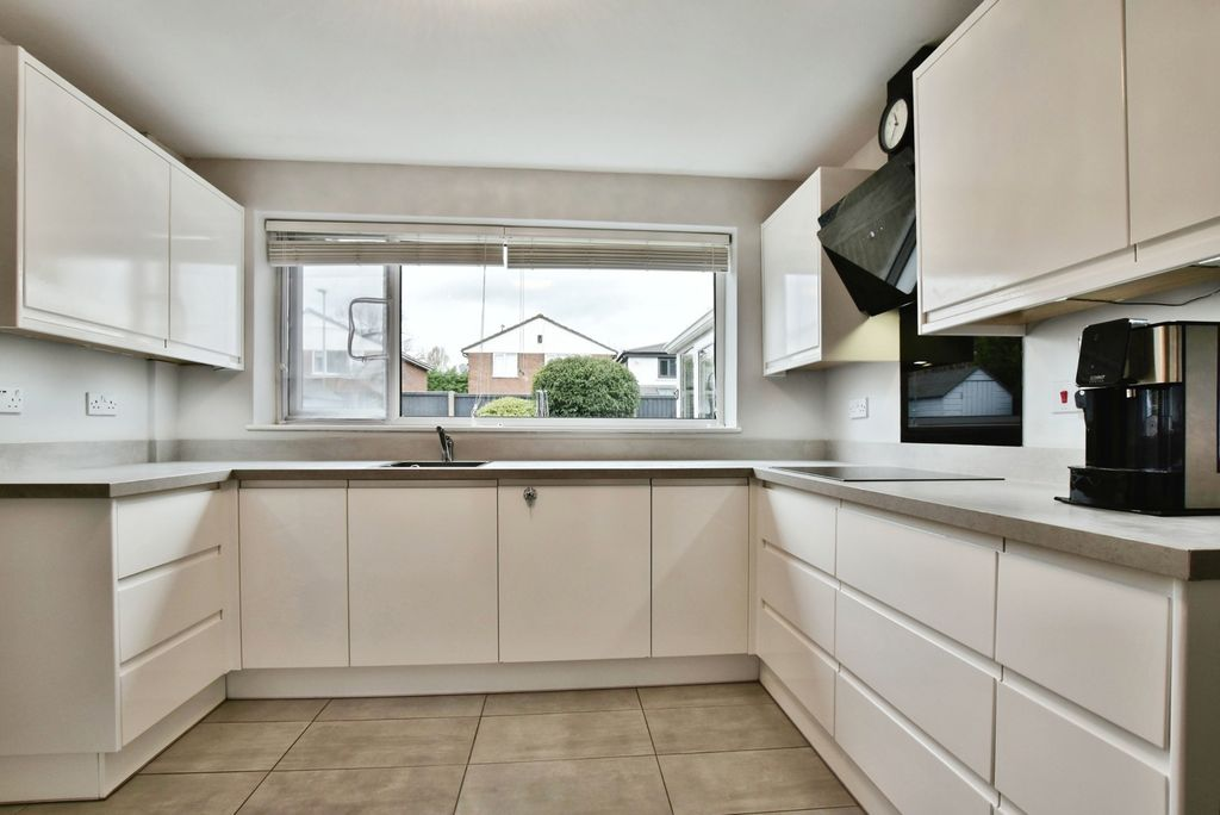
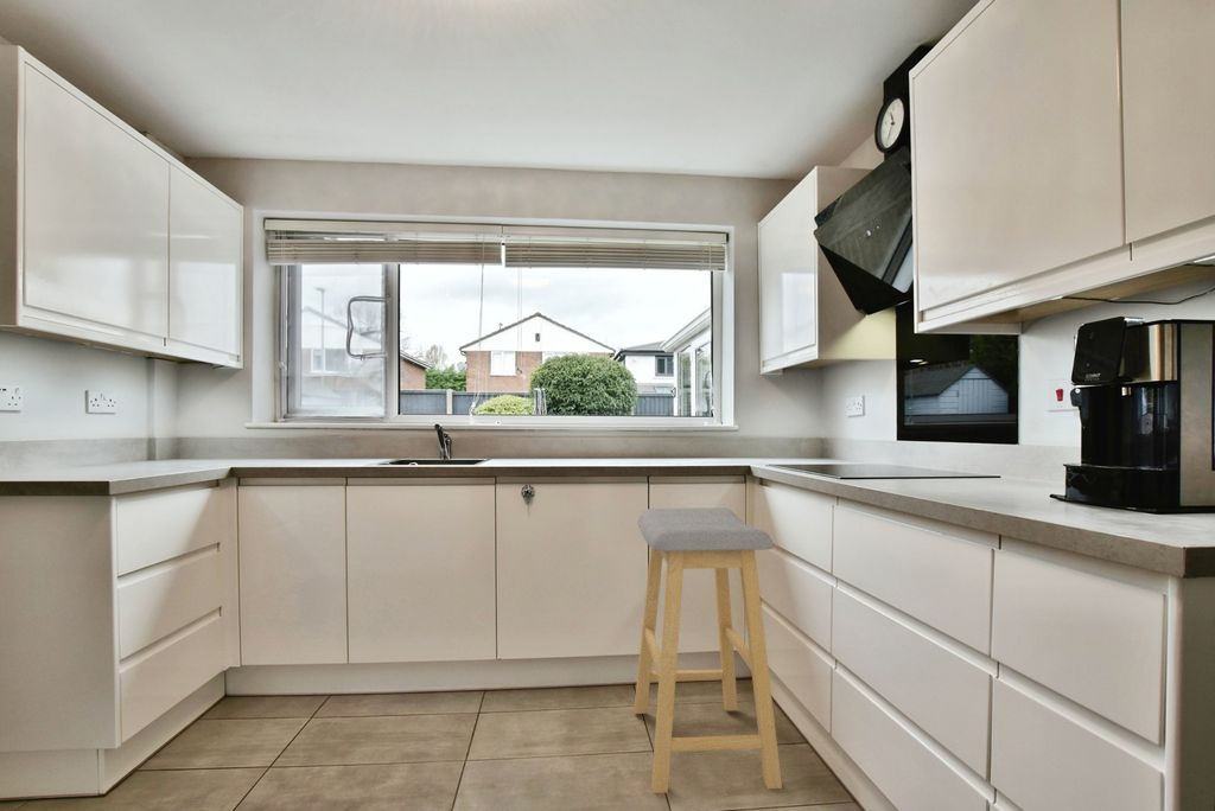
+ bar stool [632,506,783,794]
